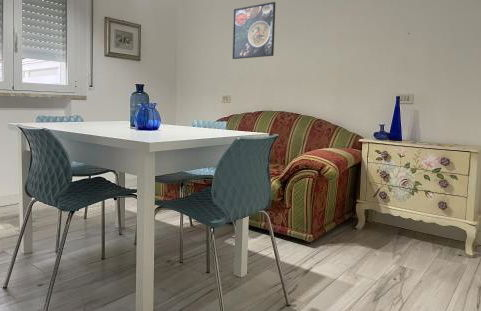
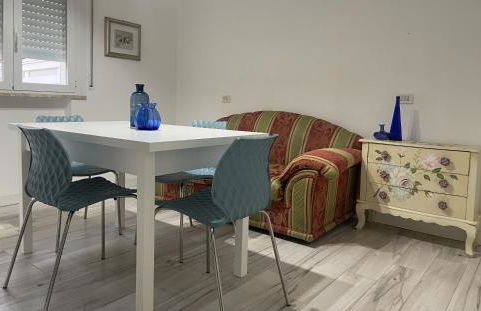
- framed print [232,1,276,60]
